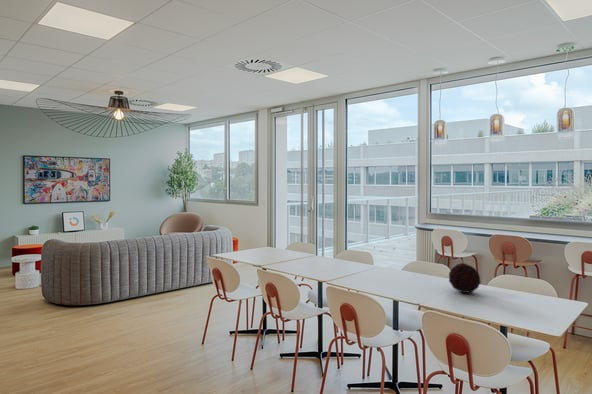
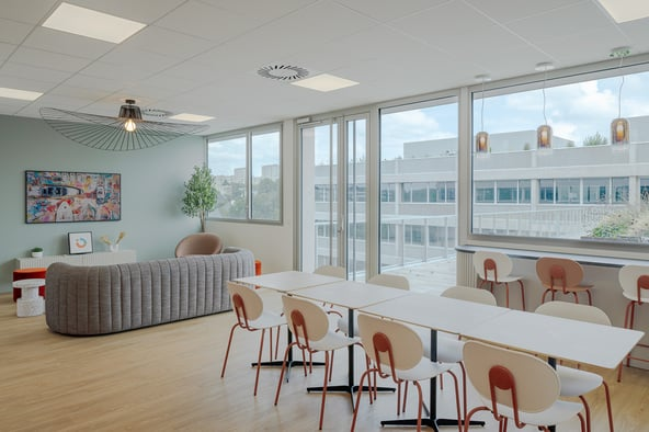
- decorative orb [448,262,482,294]
